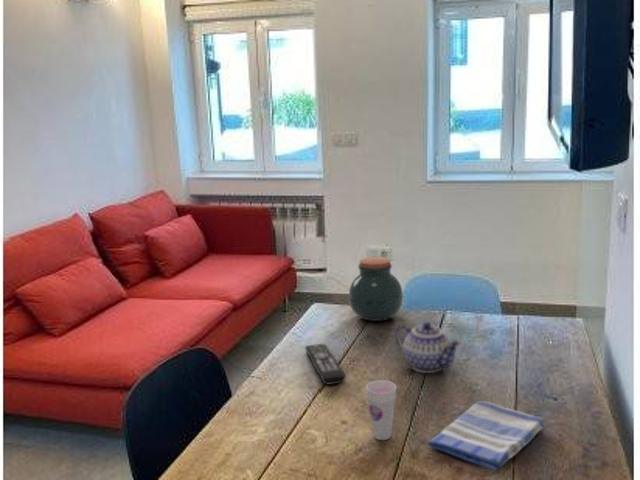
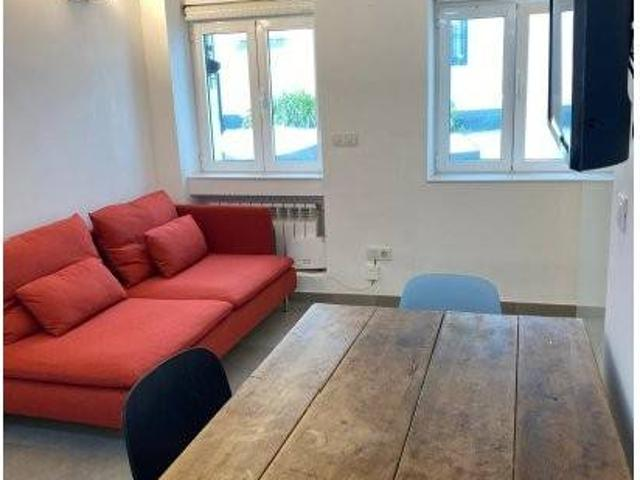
- remote control [304,343,347,386]
- teapot [395,321,462,374]
- dish towel [427,400,547,472]
- cup [365,379,398,441]
- jar [348,256,404,322]
